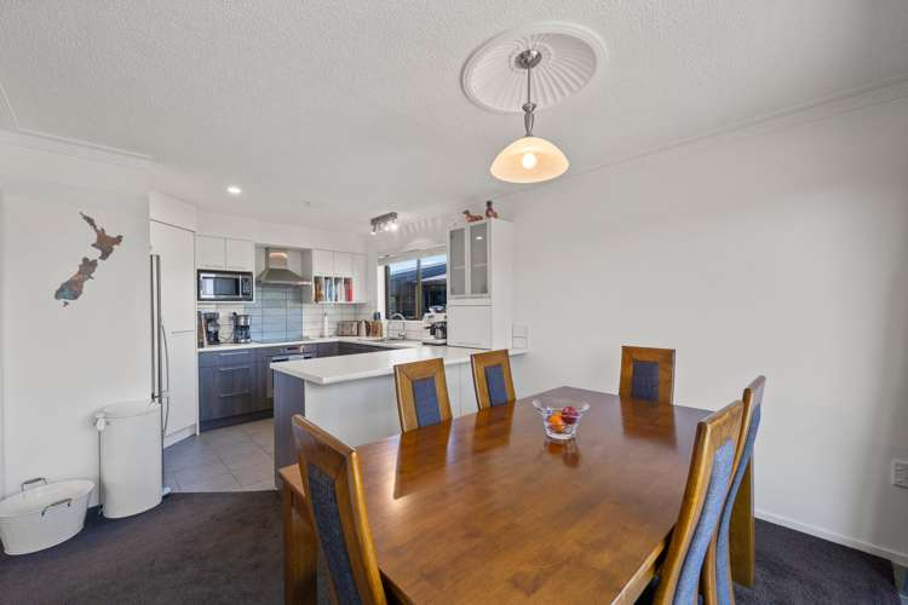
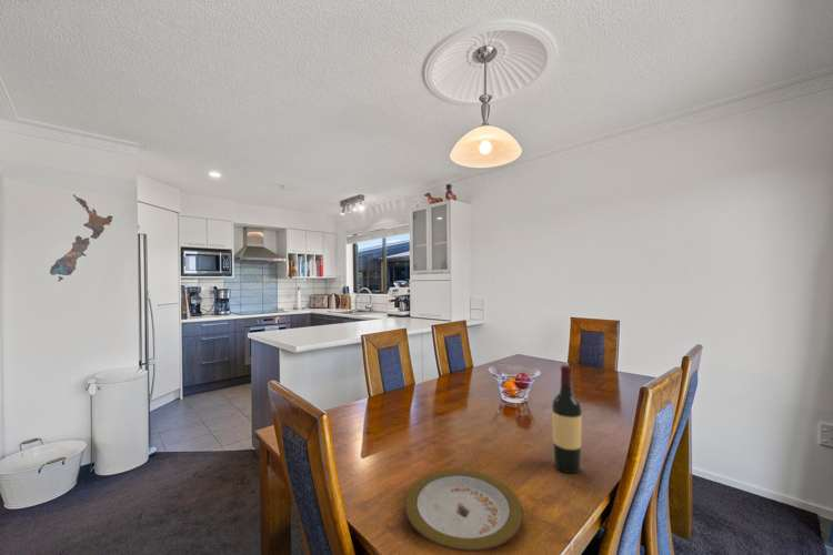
+ plate [403,468,524,553]
+ wine bottle [551,364,583,474]
